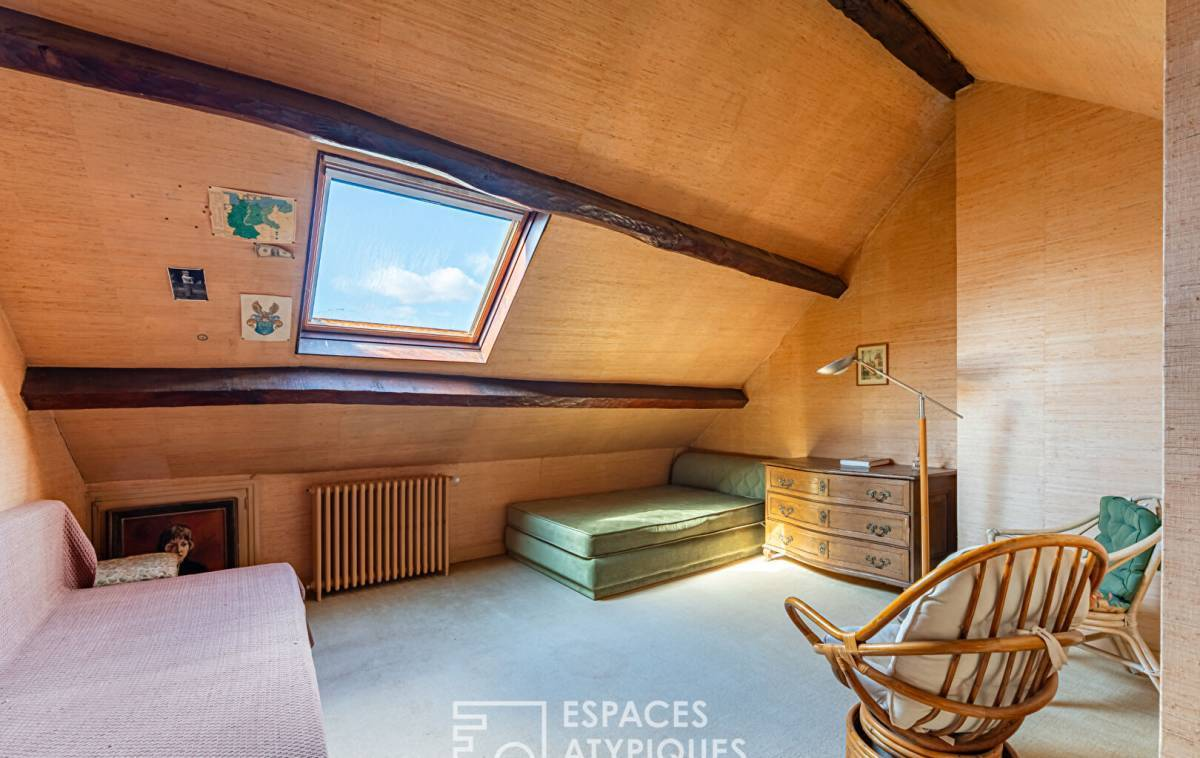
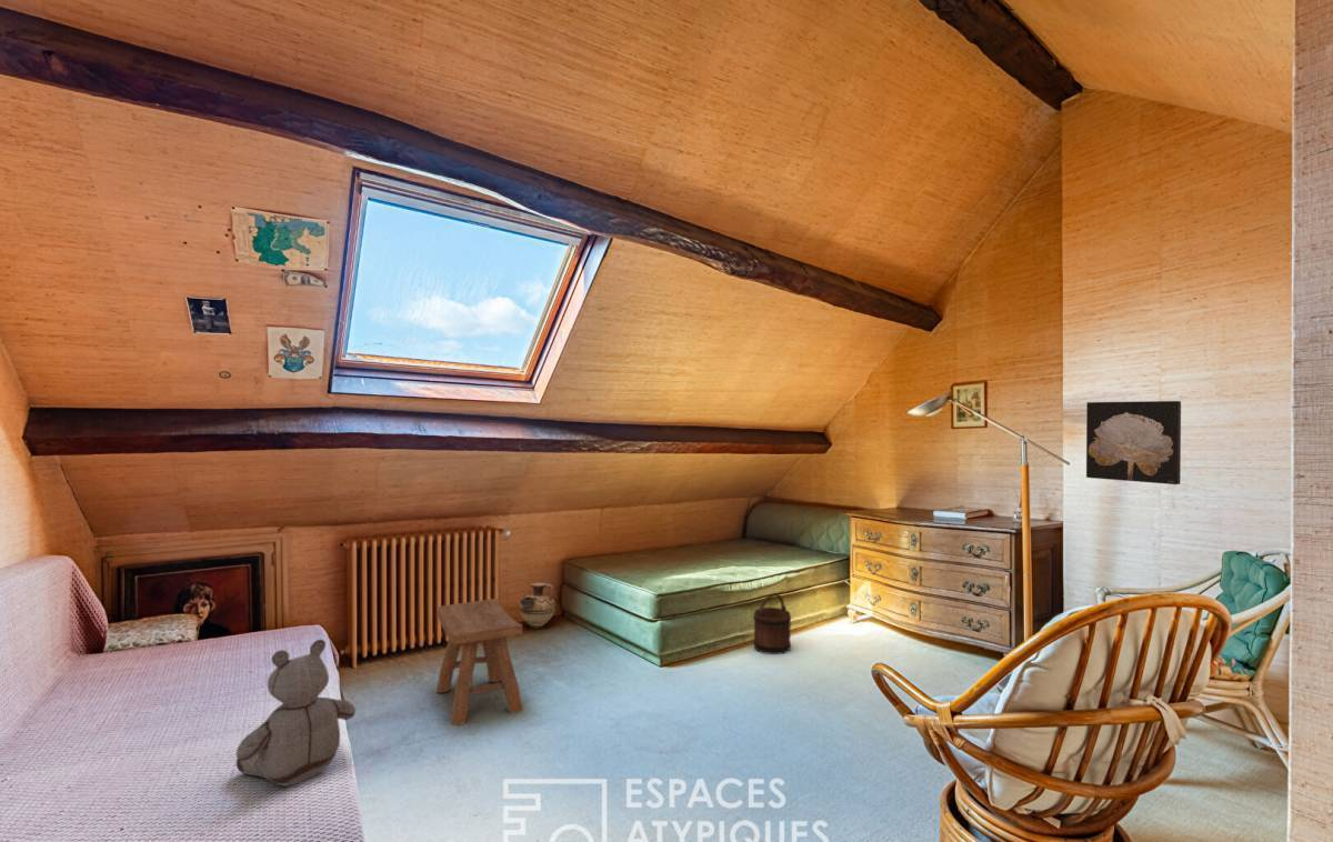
+ stool [435,598,523,726]
+ stuffed bear [234,639,357,788]
+ wall art [1085,400,1182,485]
+ bucket [752,592,792,655]
+ ceramic jug [519,581,557,630]
